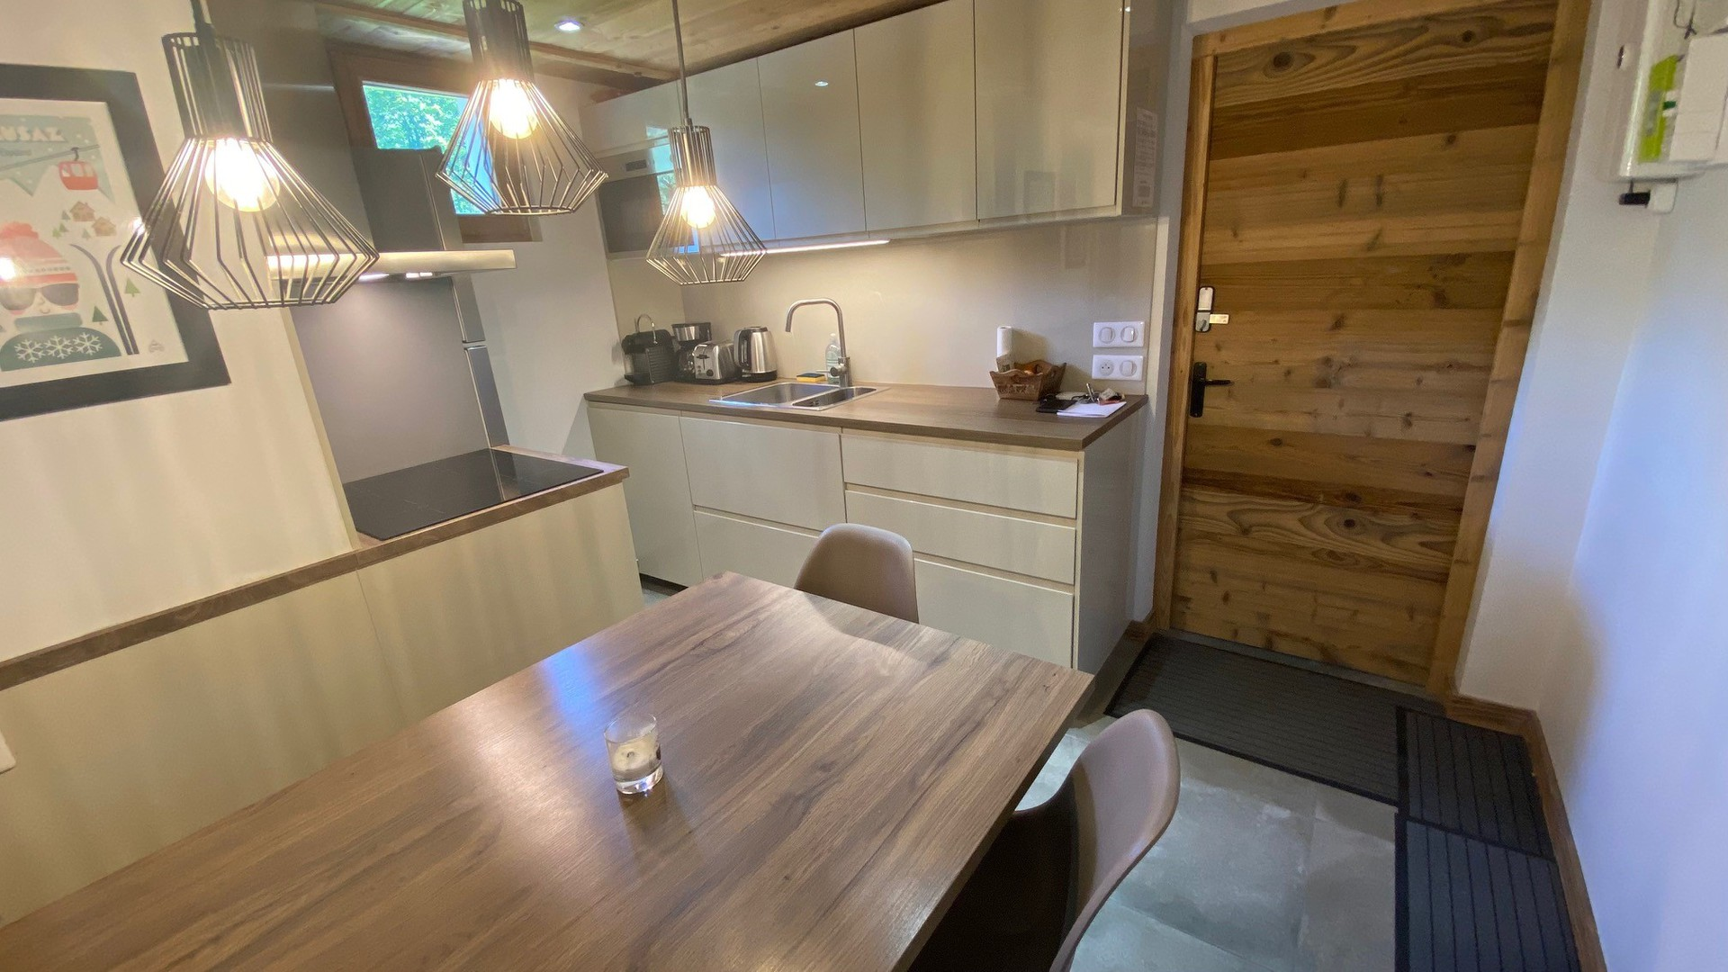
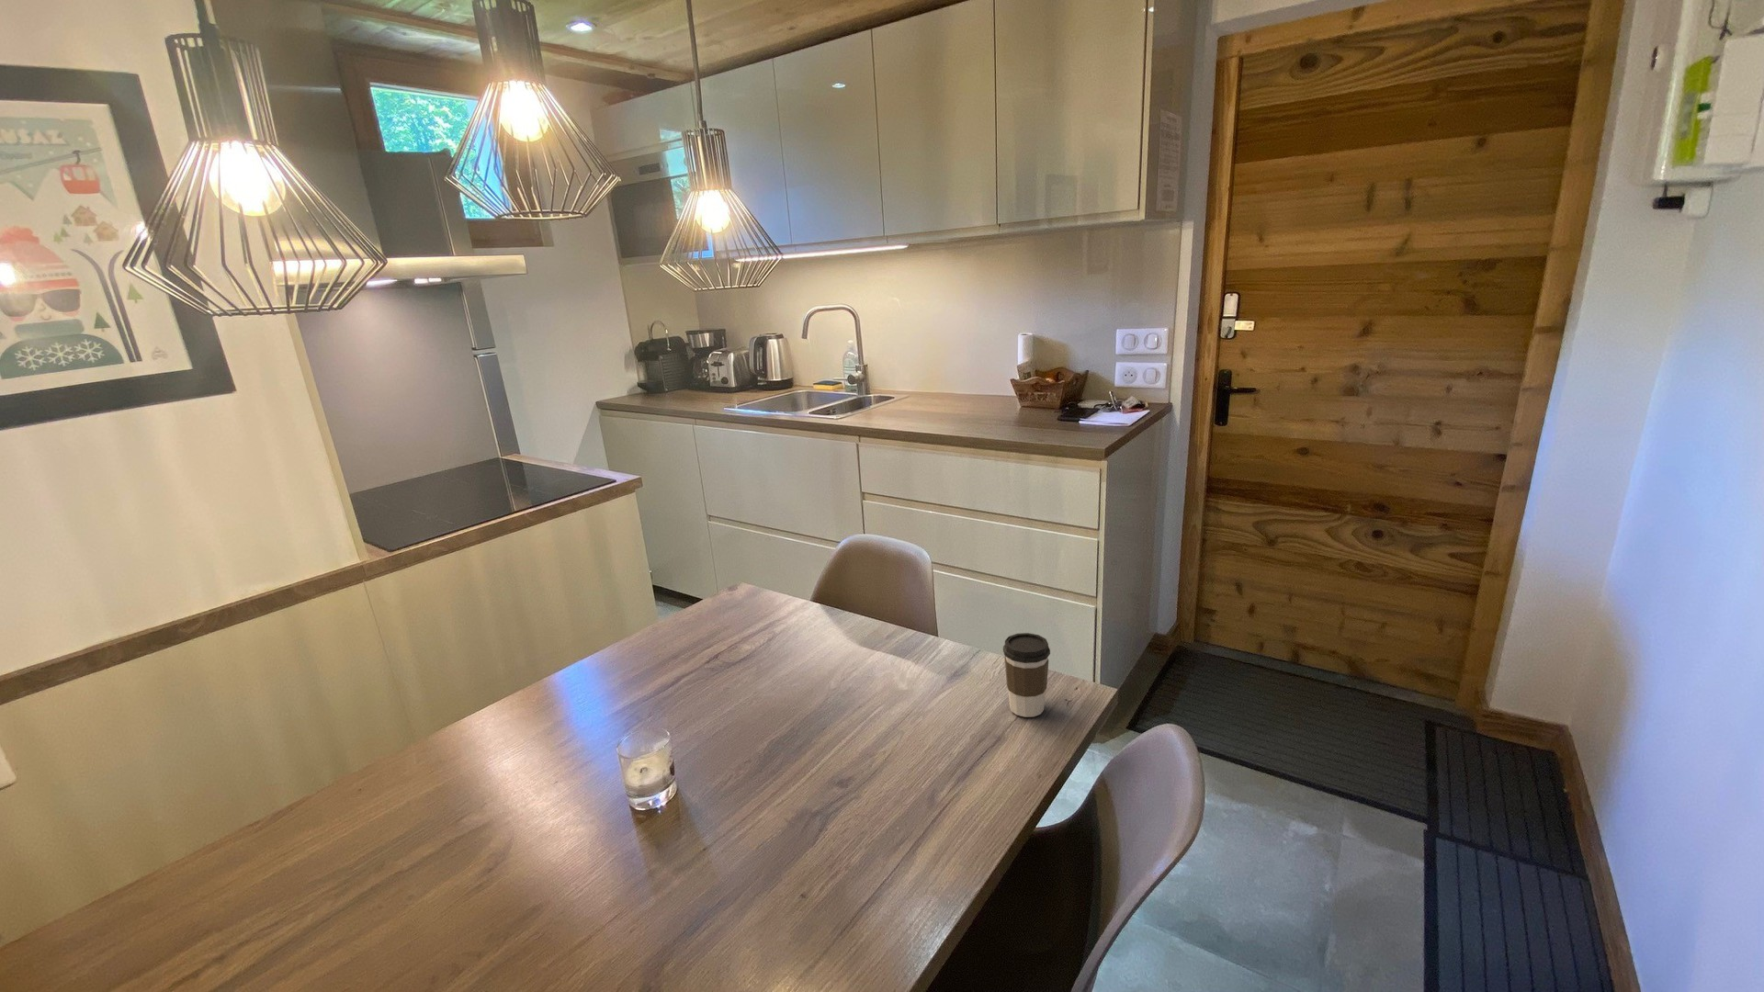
+ coffee cup [1002,632,1052,718]
